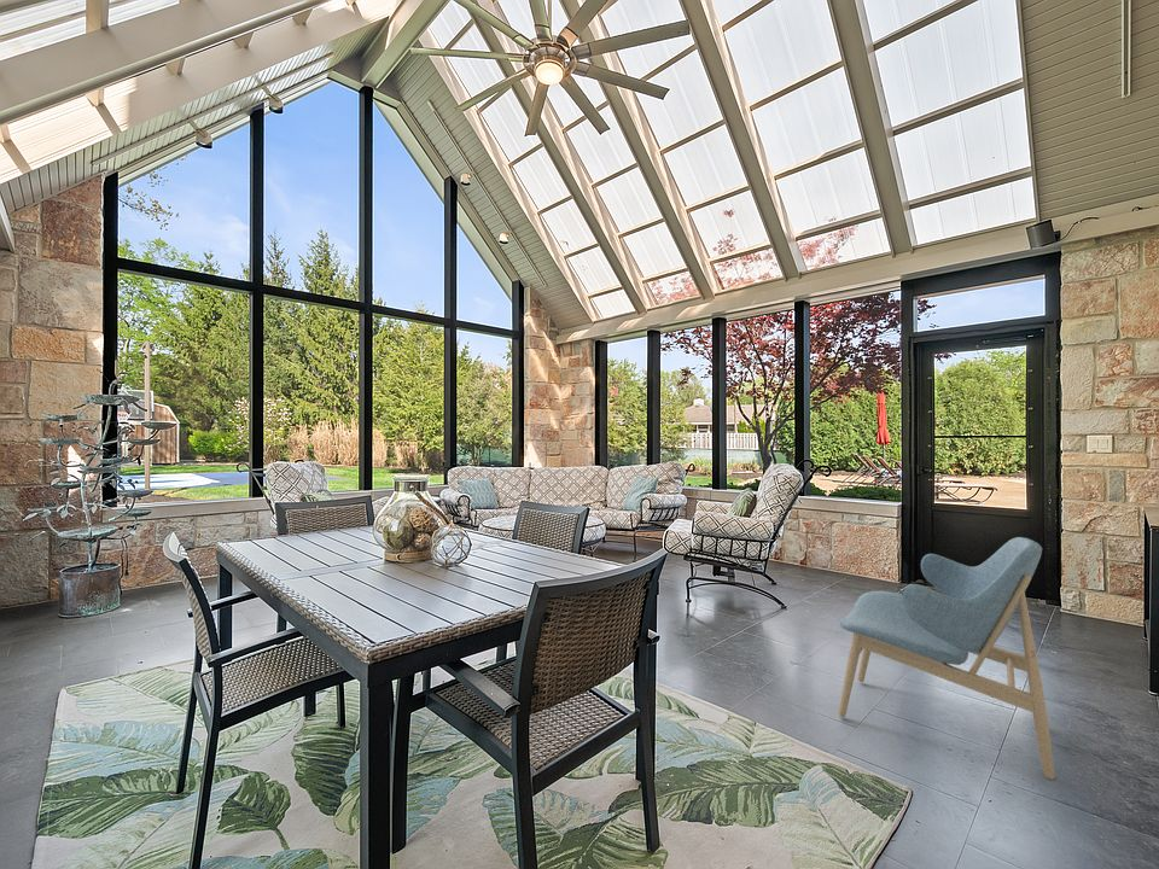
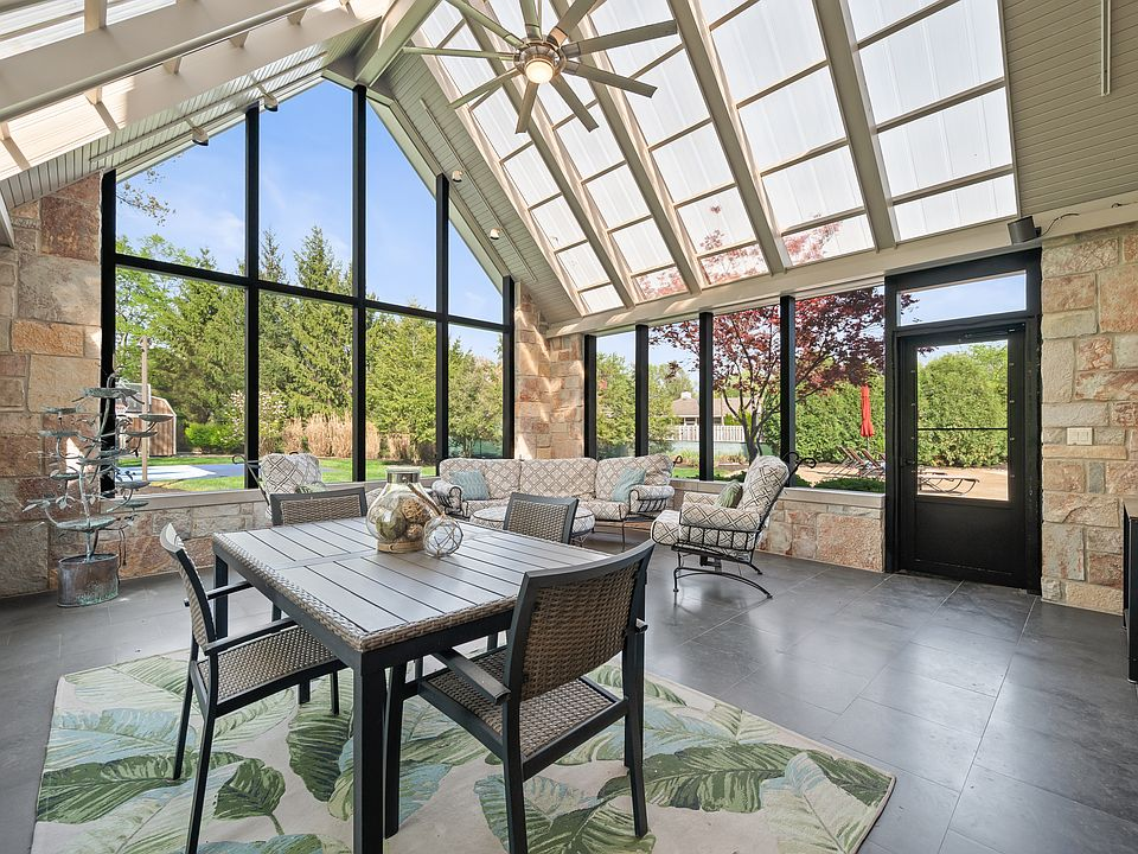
- lounge chair [837,536,1055,781]
